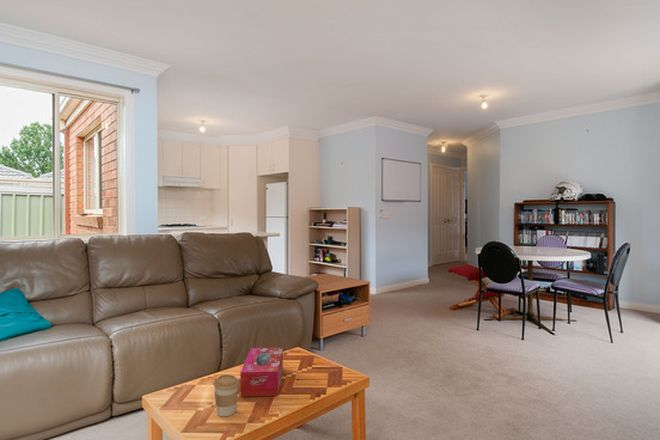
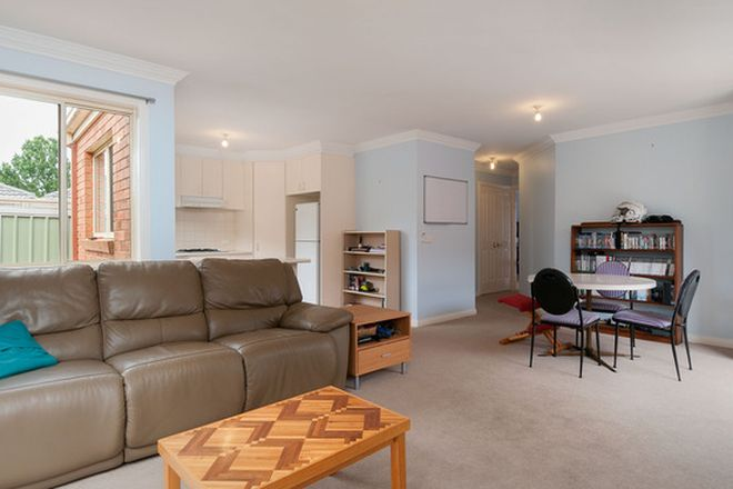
- tissue box [239,346,284,398]
- coffee cup [213,374,240,417]
